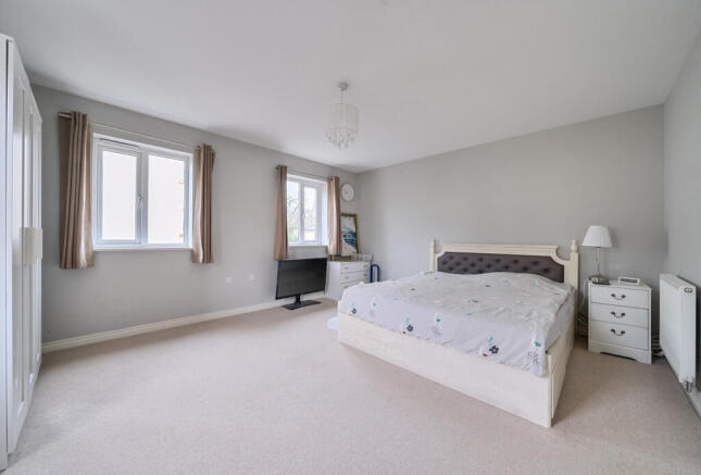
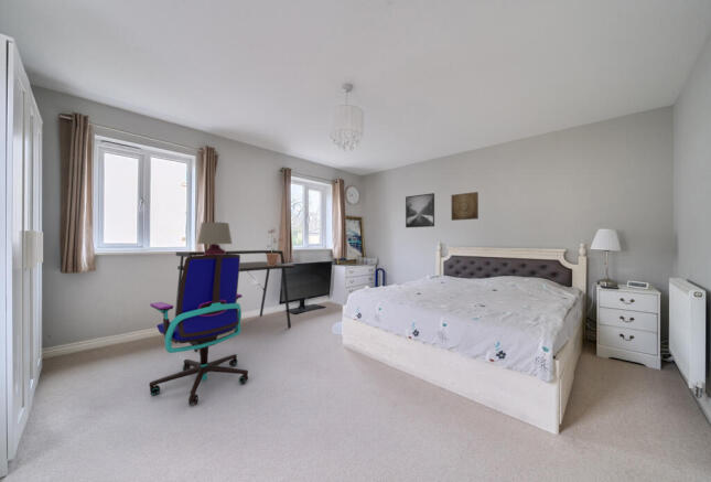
+ potted plant [265,228,284,266]
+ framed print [405,192,435,228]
+ desk [174,249,297,353]
+ office chair [149,254,249,406]
+ table lamp [196,221,234,256]
+ wall art [450,191,480,222]
